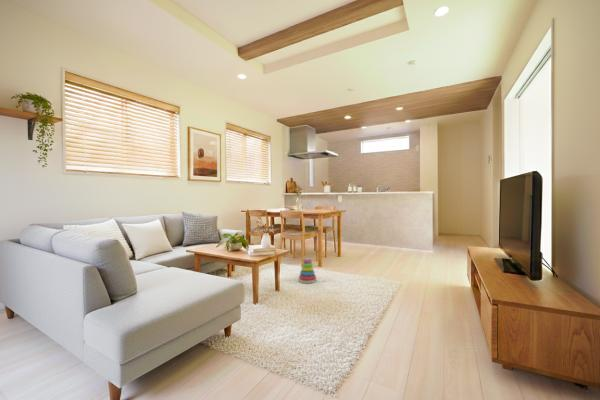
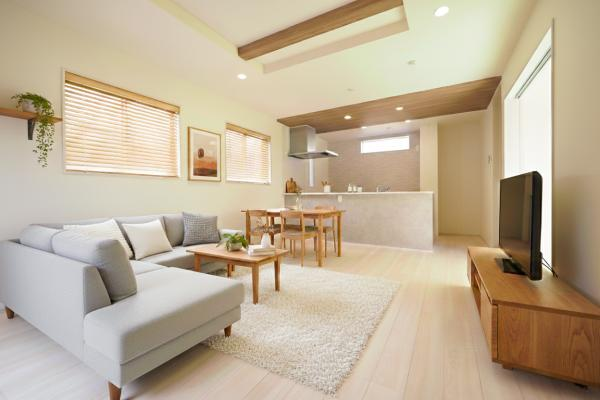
- stacking toy [297,257,317,284]
